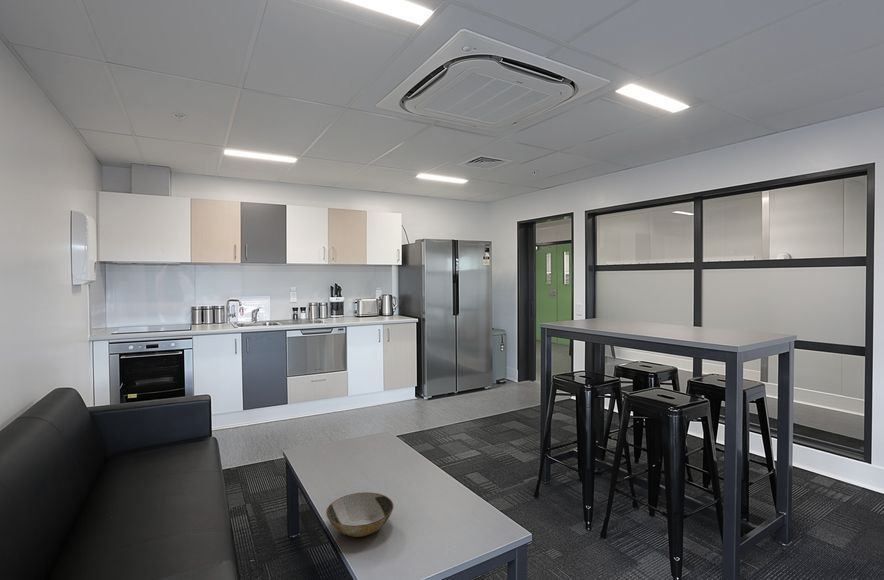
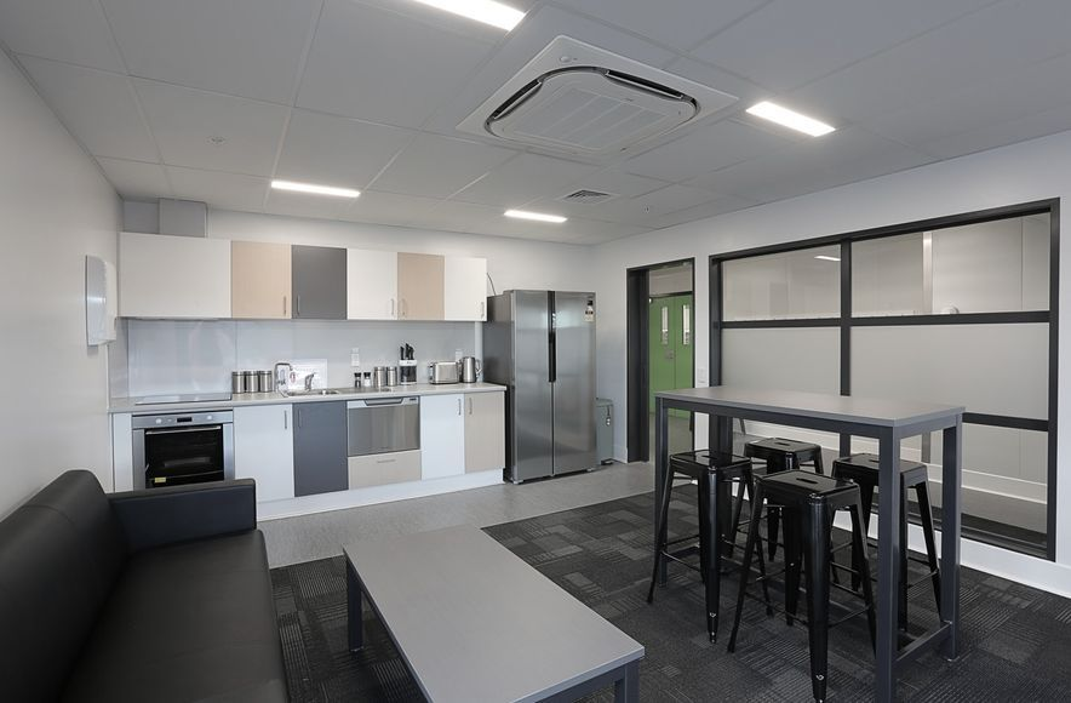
- bowl [325,491,394,538]
